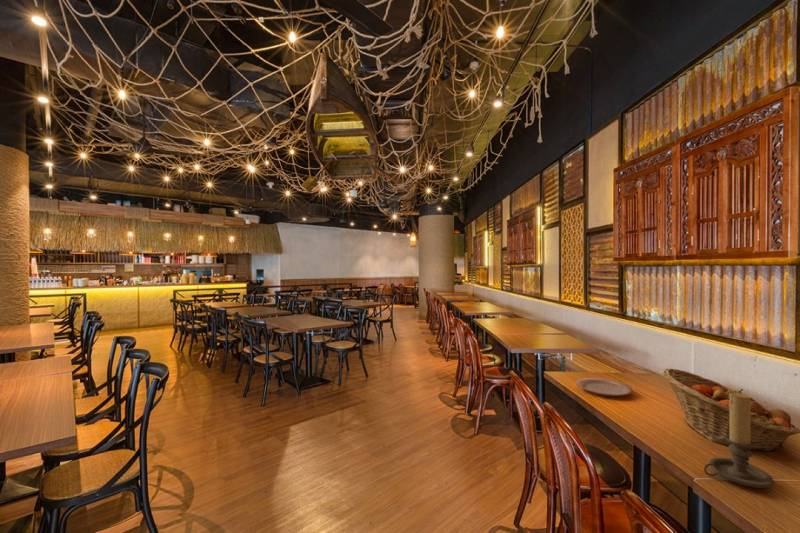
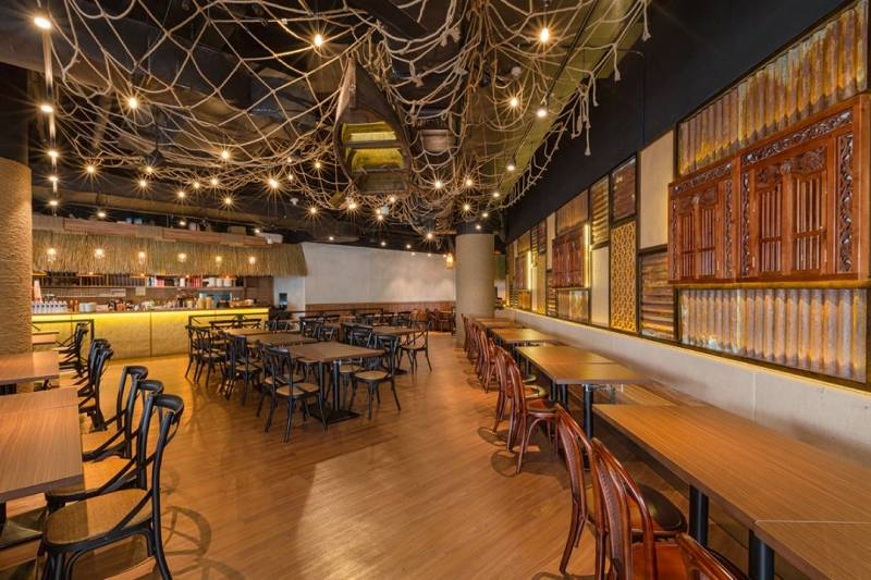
- fruit basket [662,368,800,453]
- plate [575,377,634,397]
- candle holder [703,392,775,489]
